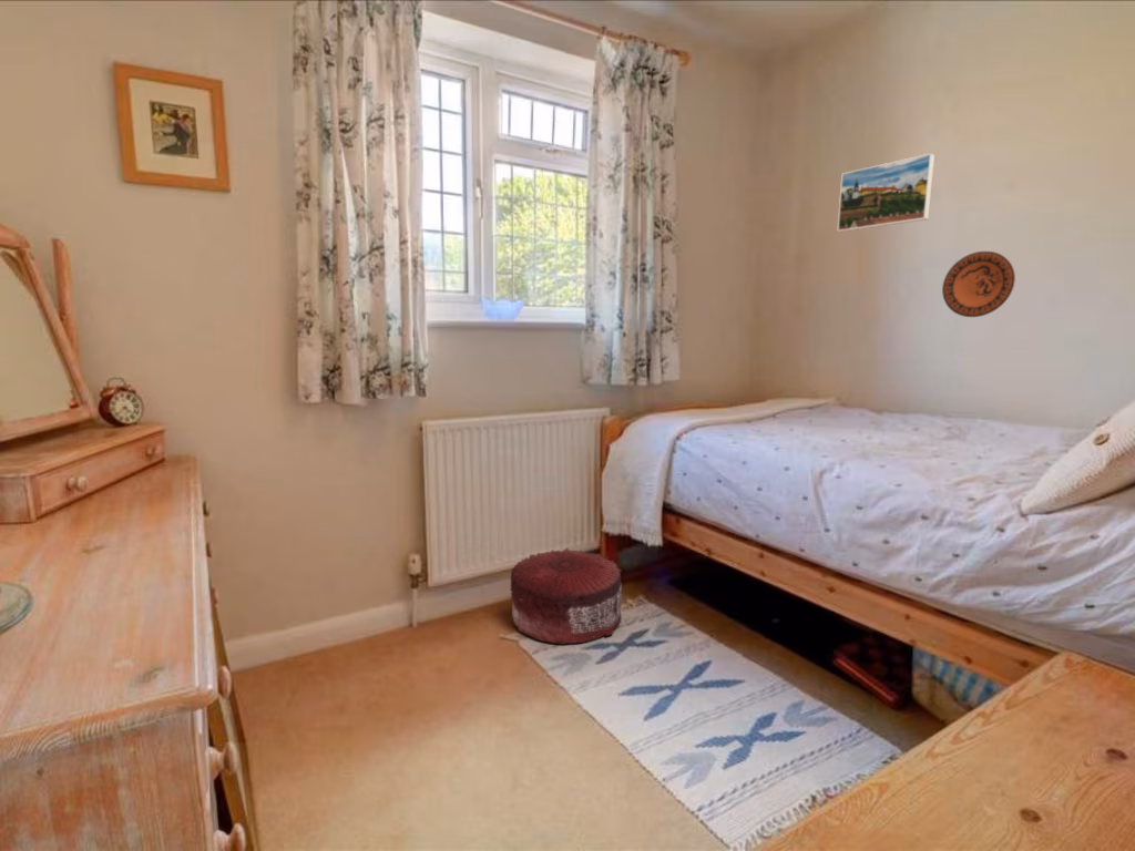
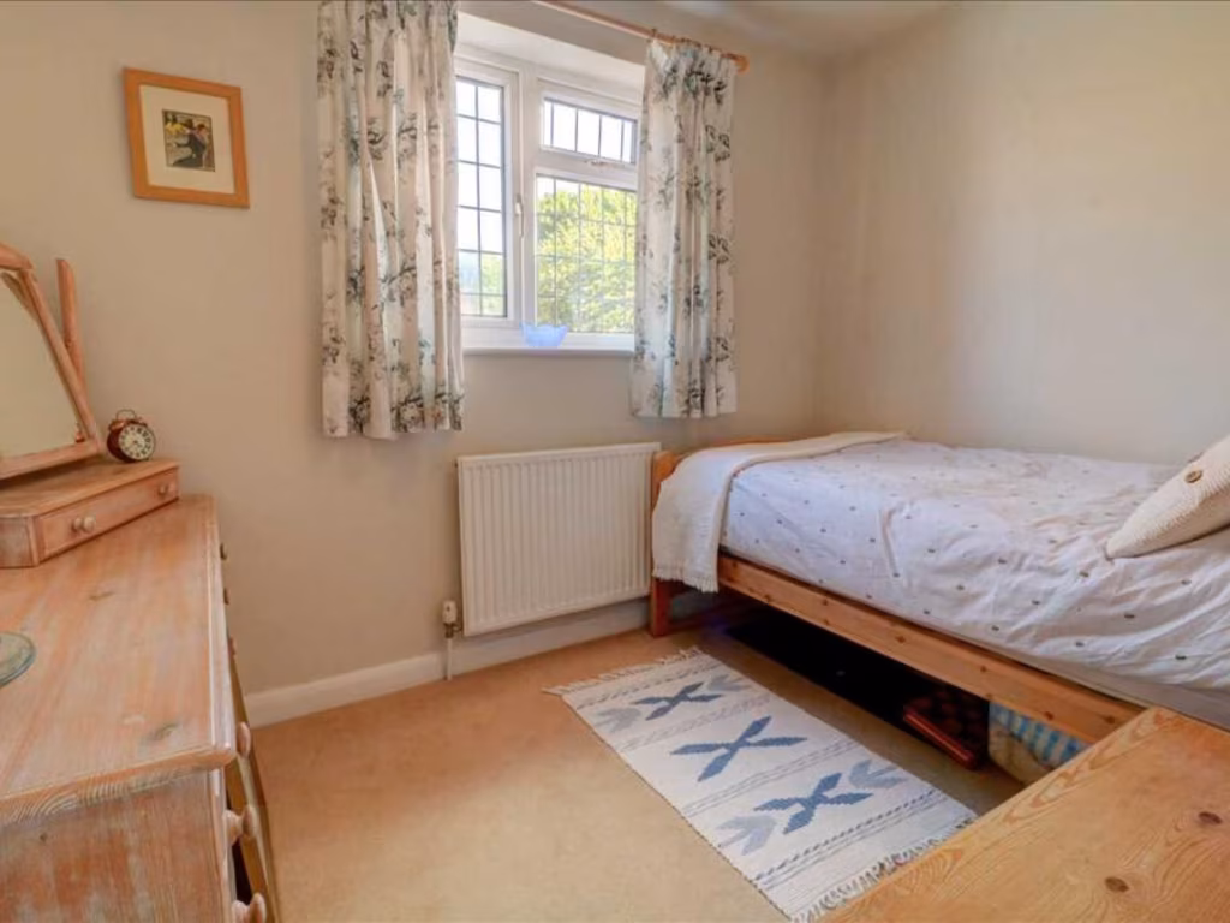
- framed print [836,152,935,233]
- decorative plate [941,250,1016,318]
- pouf [509,547,623,646]
